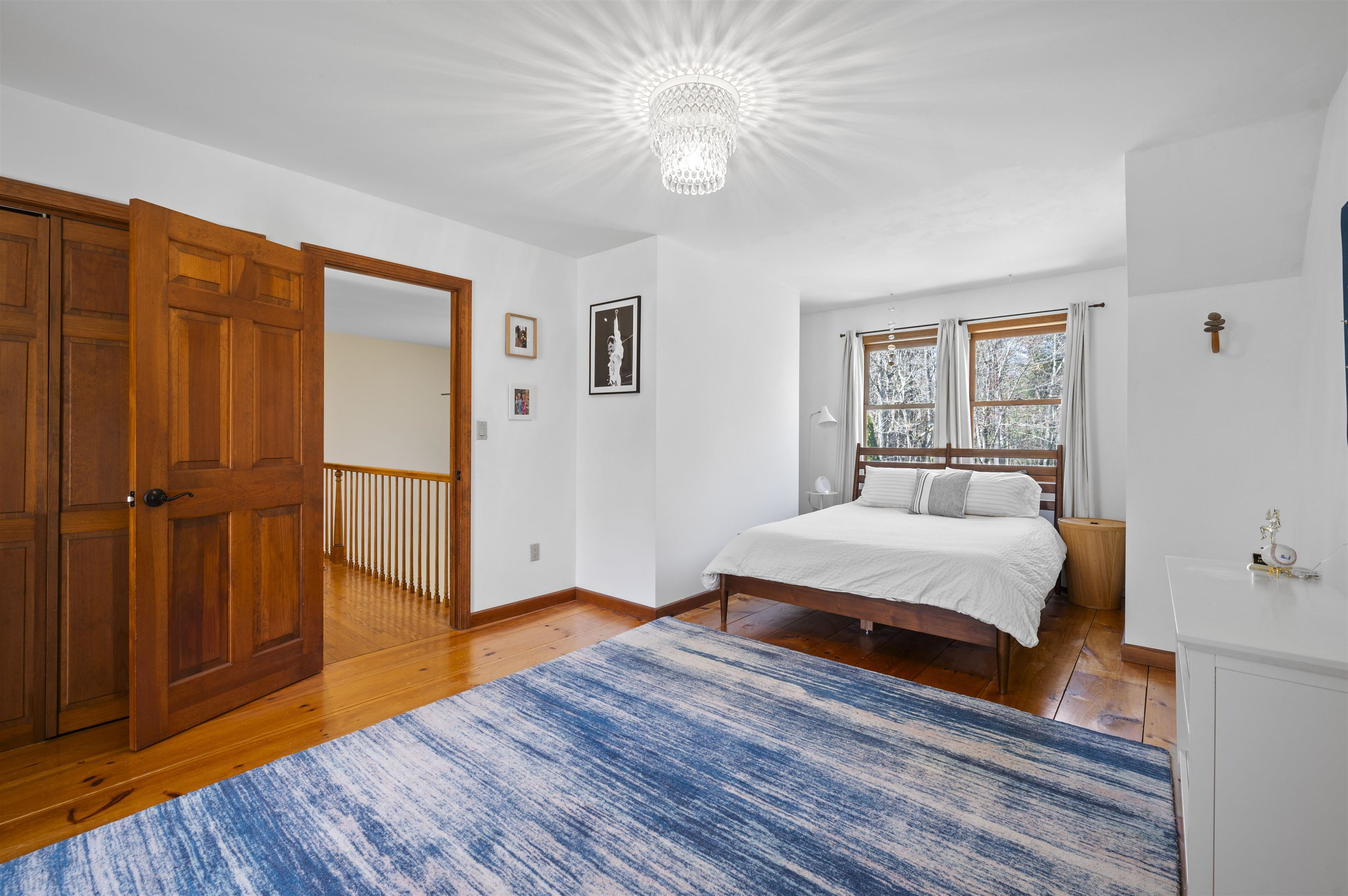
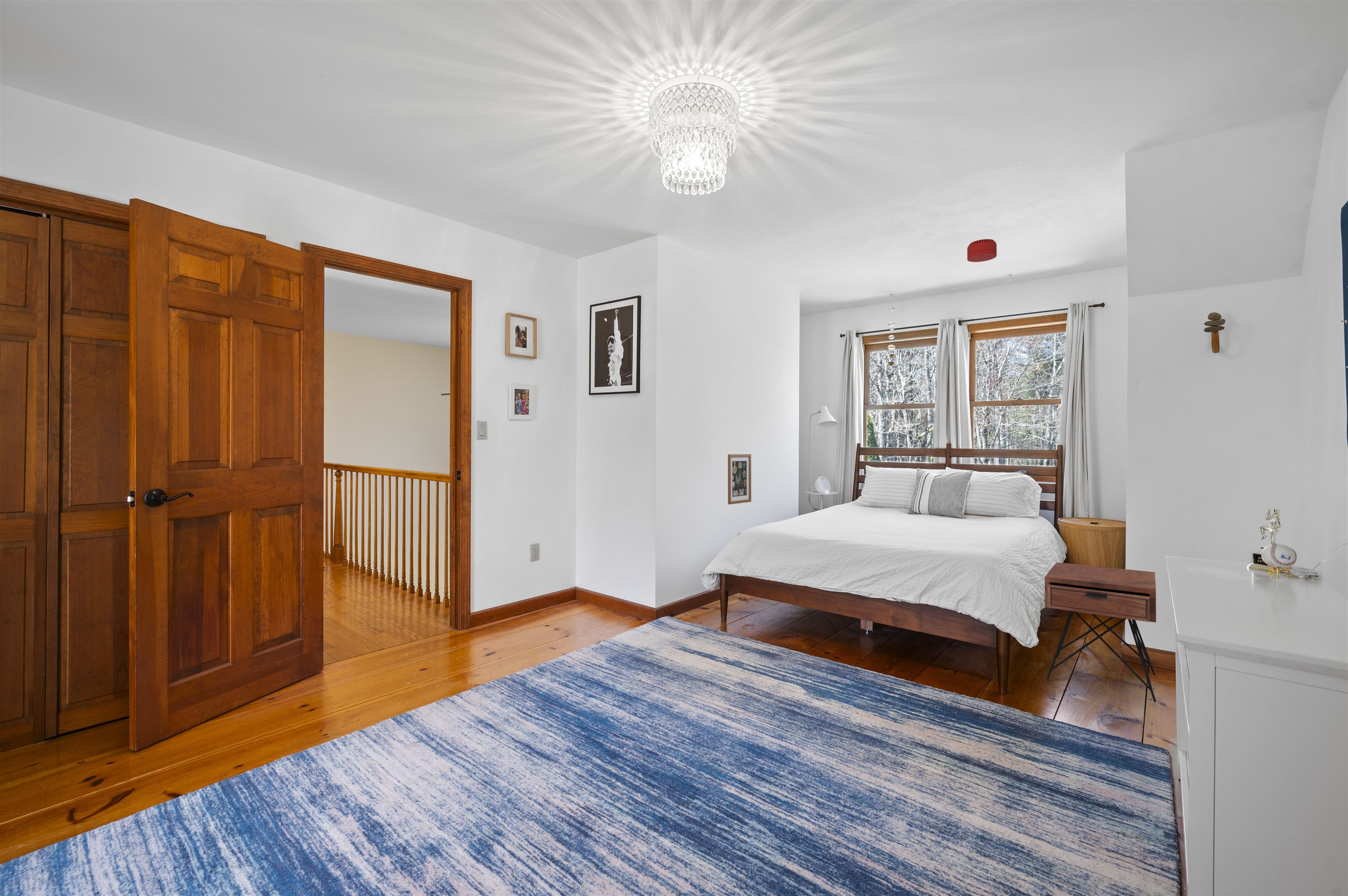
+ smoke detector [967,239,997,263]
+ wall art [728,453,752,505]
+ nightstand [1044,562,1157,702]
